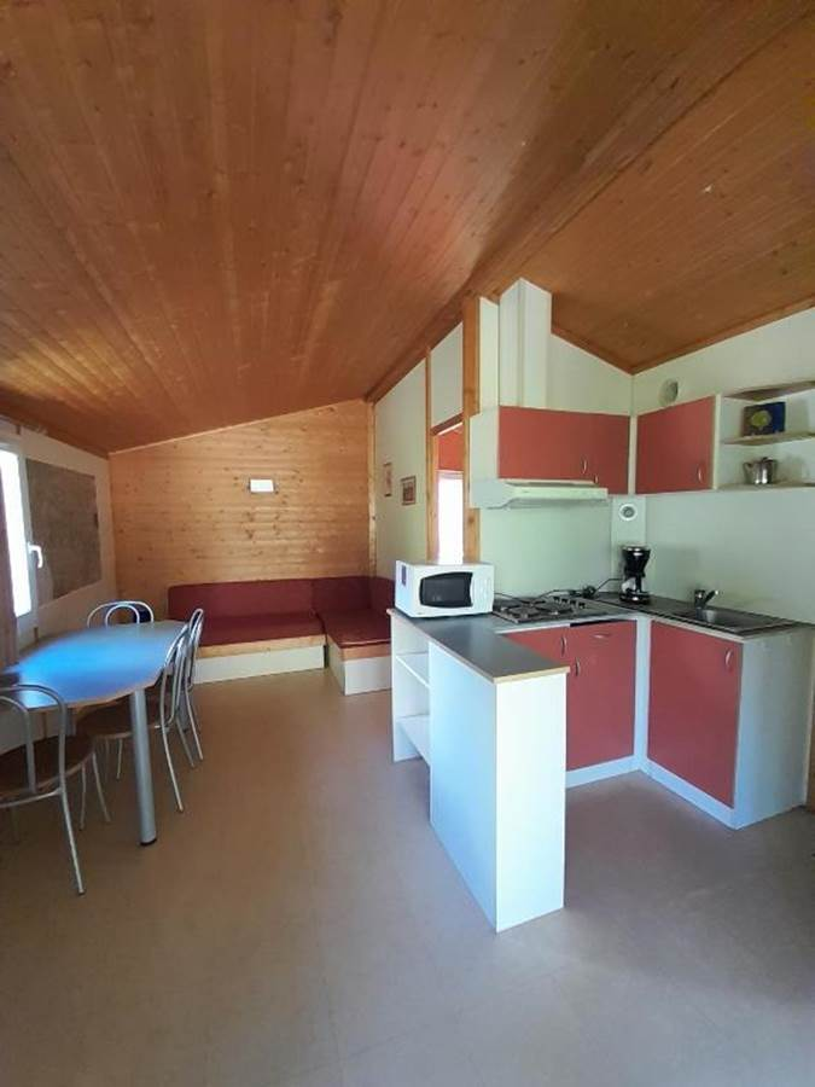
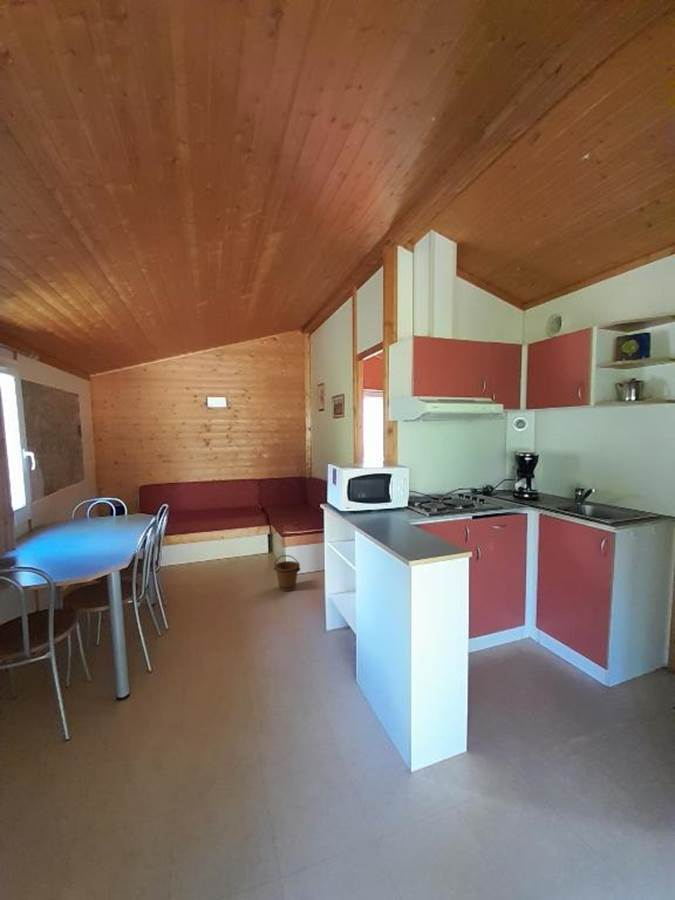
+ bucket [273,554,301,592]
